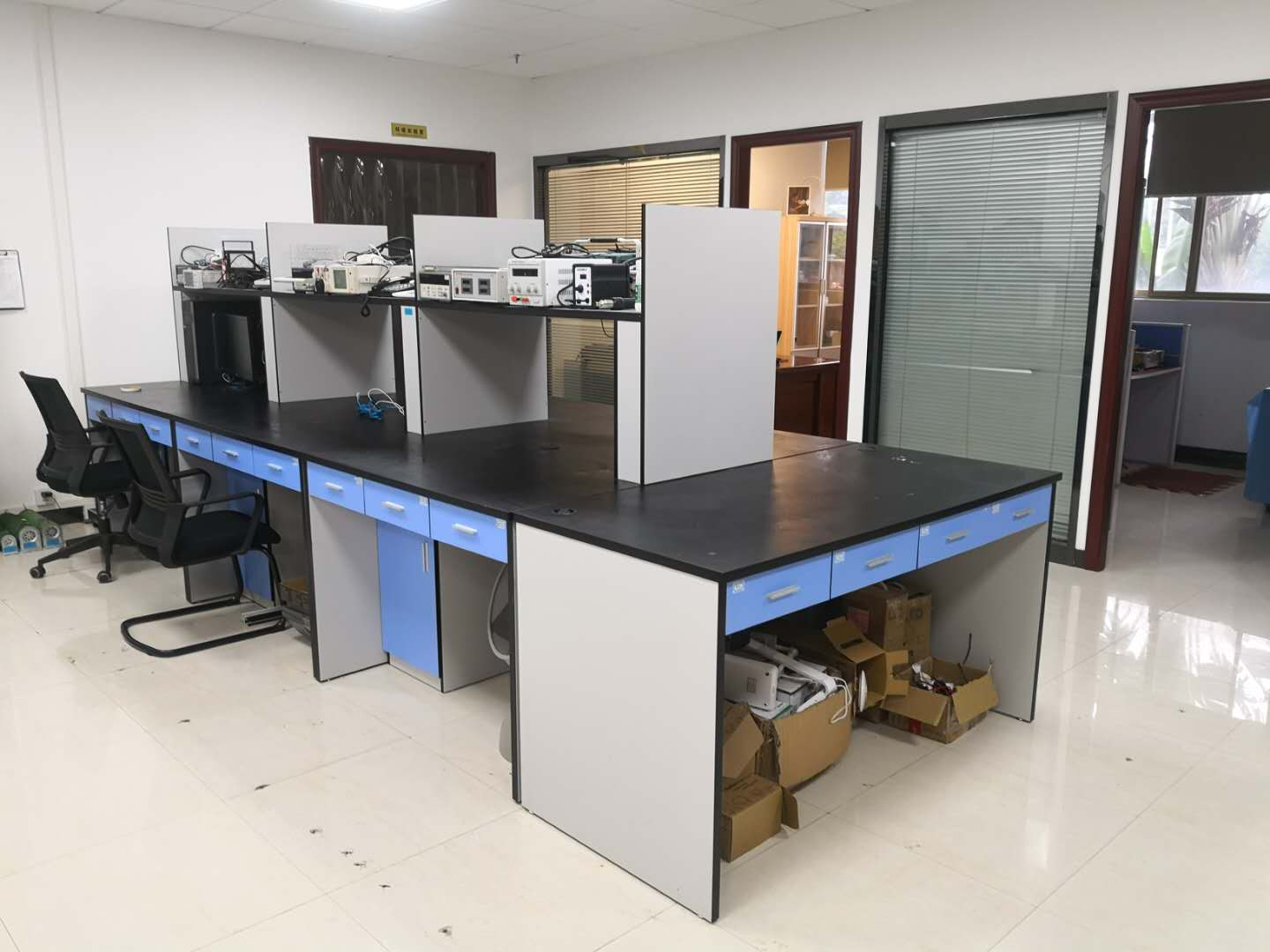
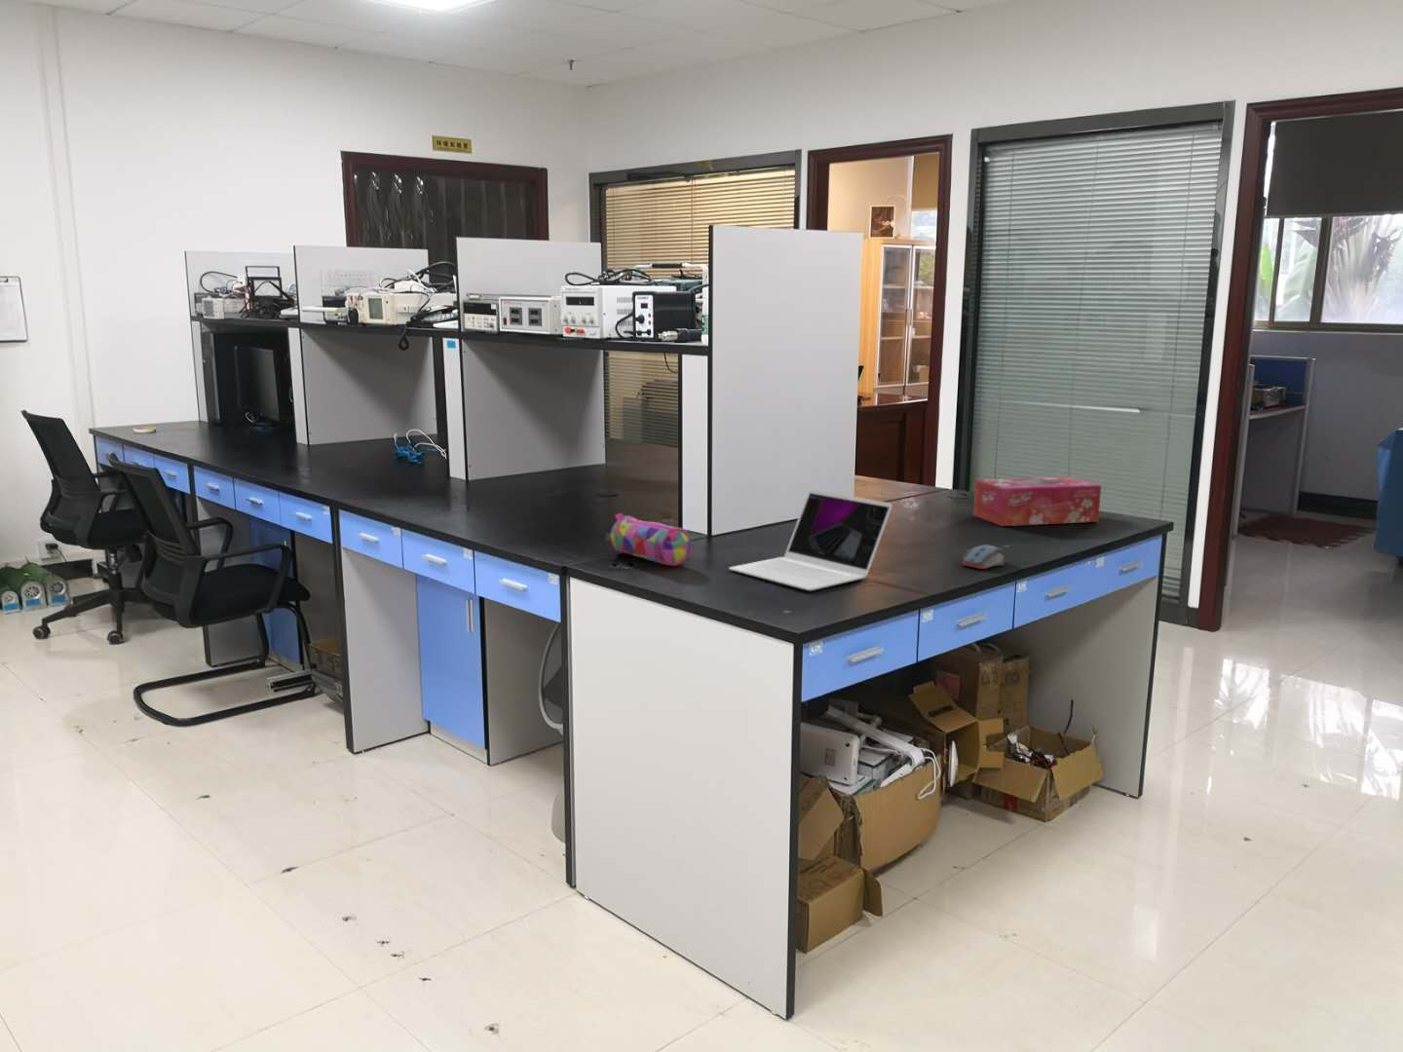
+ pencil case [605,513,692,567]
+ computer mouse [961,545,1006,570]
+ laptop [729,488,894,591]
+ tissue box [972,475,1101,527]
